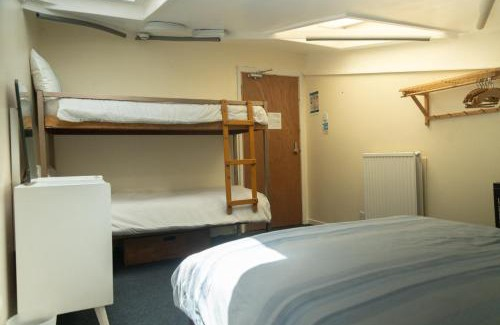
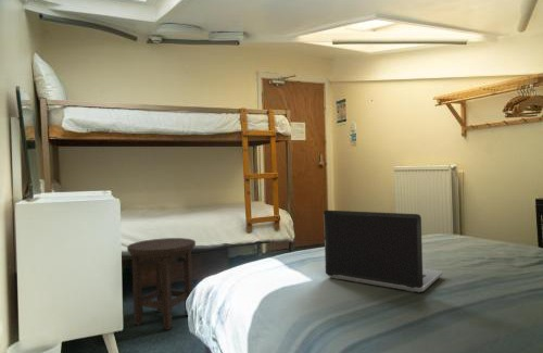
+ laptop computer [323,210,444,293]
+ stool [126,237,197,331]
